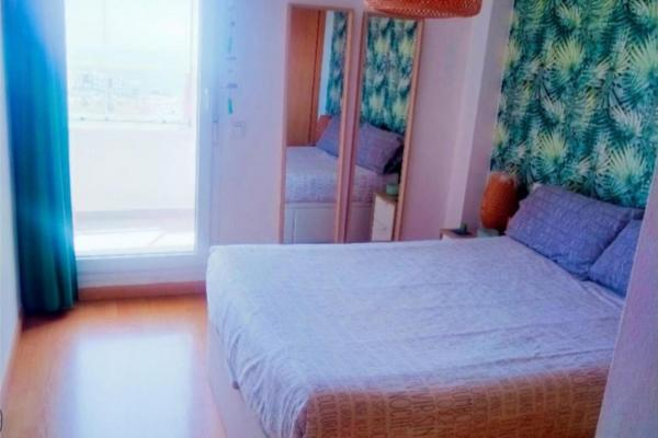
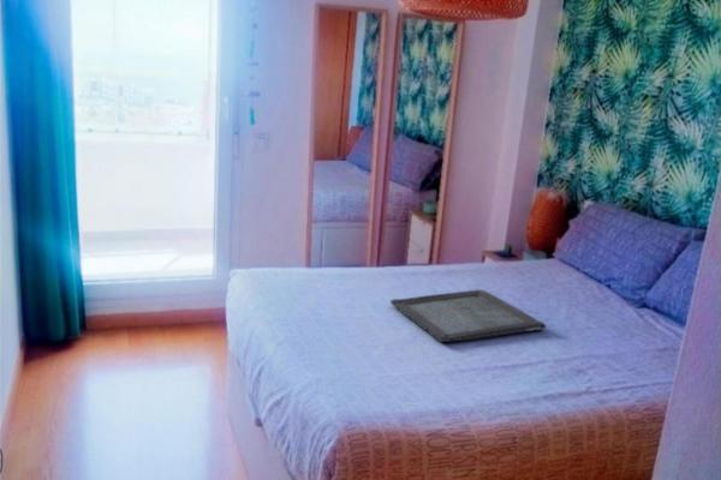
+ serving tray [389,288,547,343]
